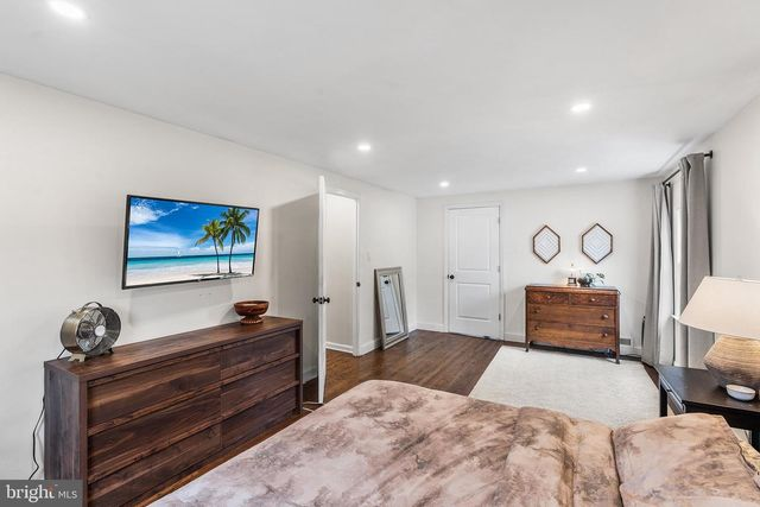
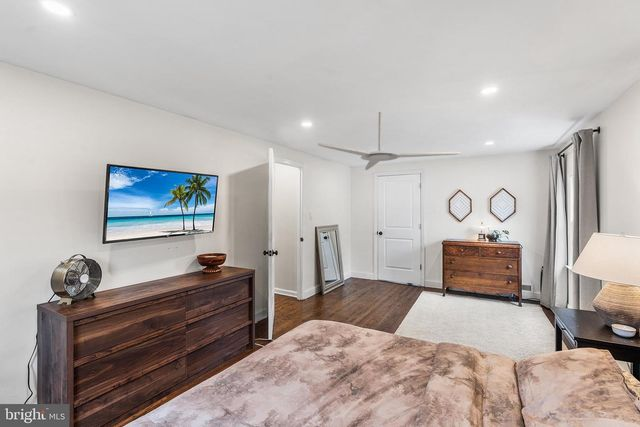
+ ceiling fan [317,111,463,171]
